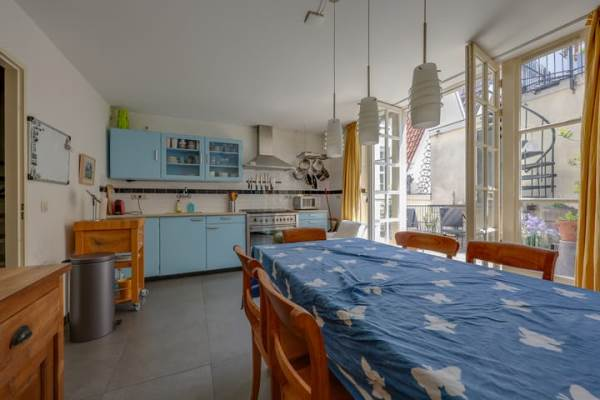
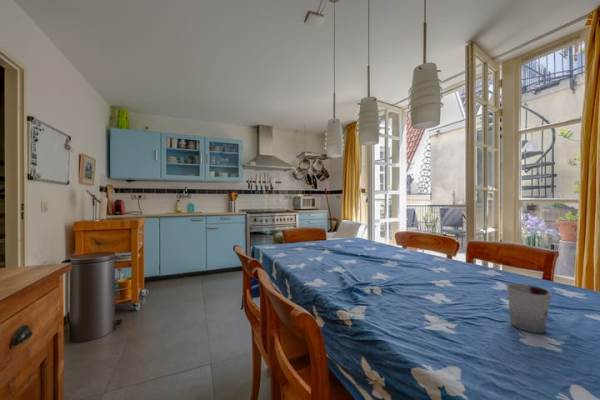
+ cup [506,282,552,334]
